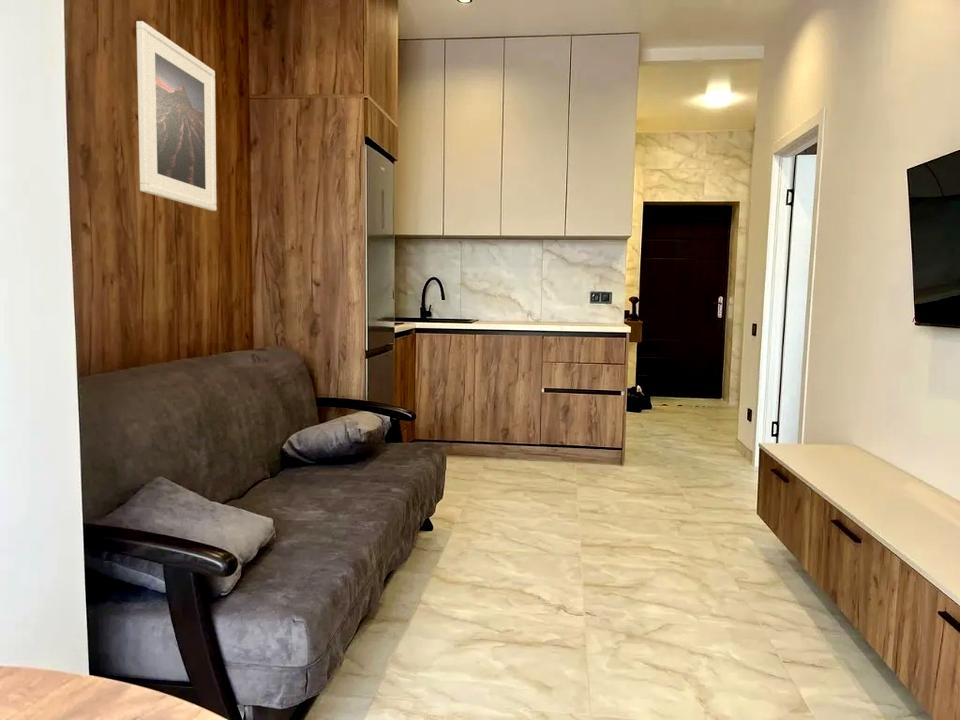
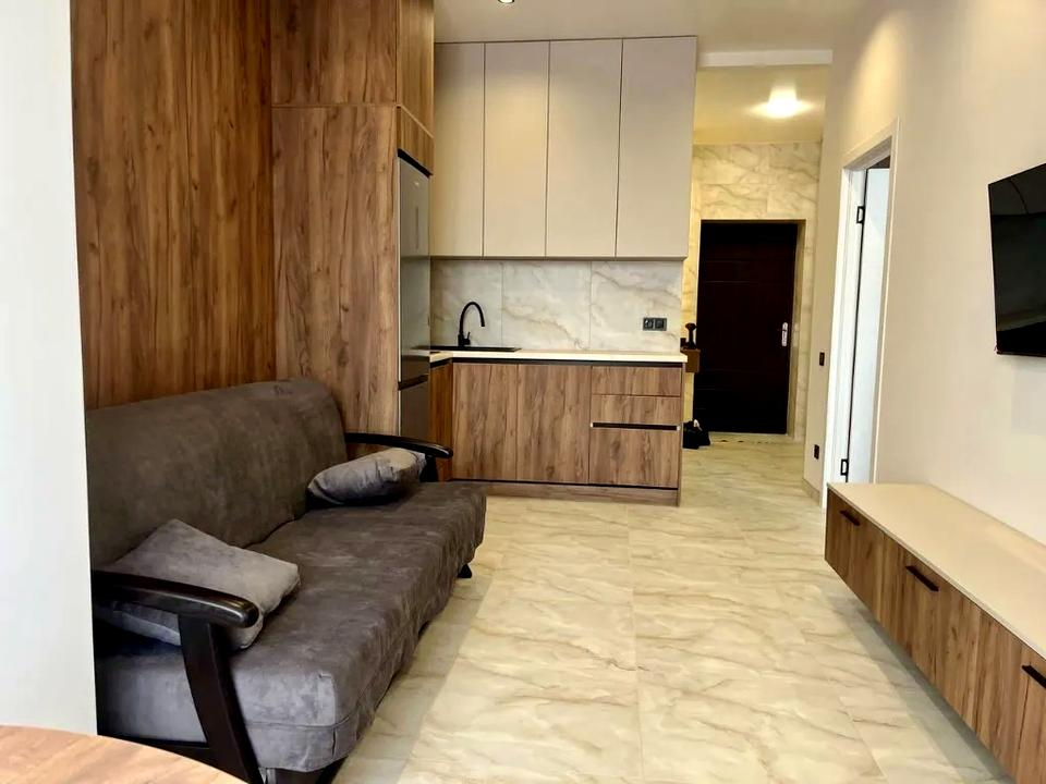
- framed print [135,20,218,212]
